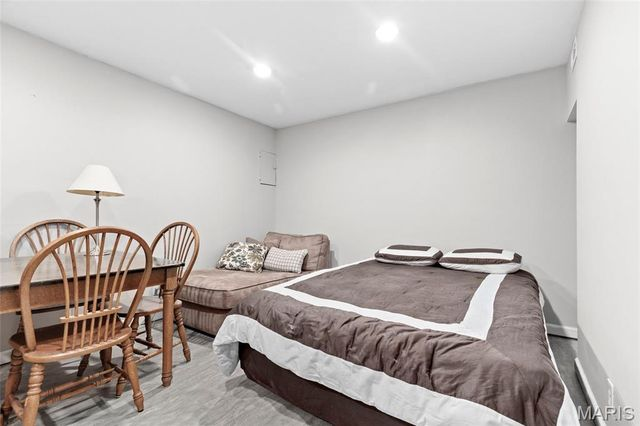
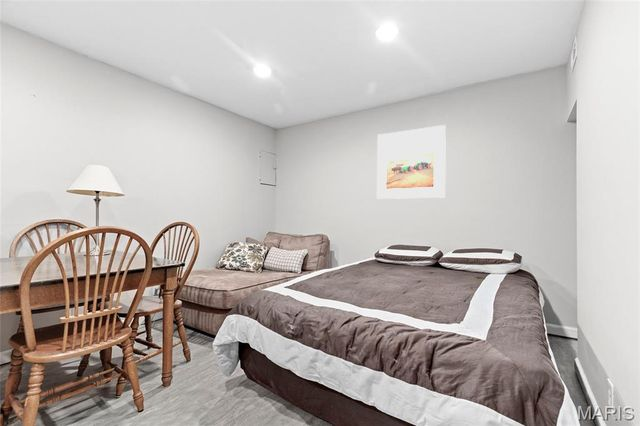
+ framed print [376,124,447,200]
